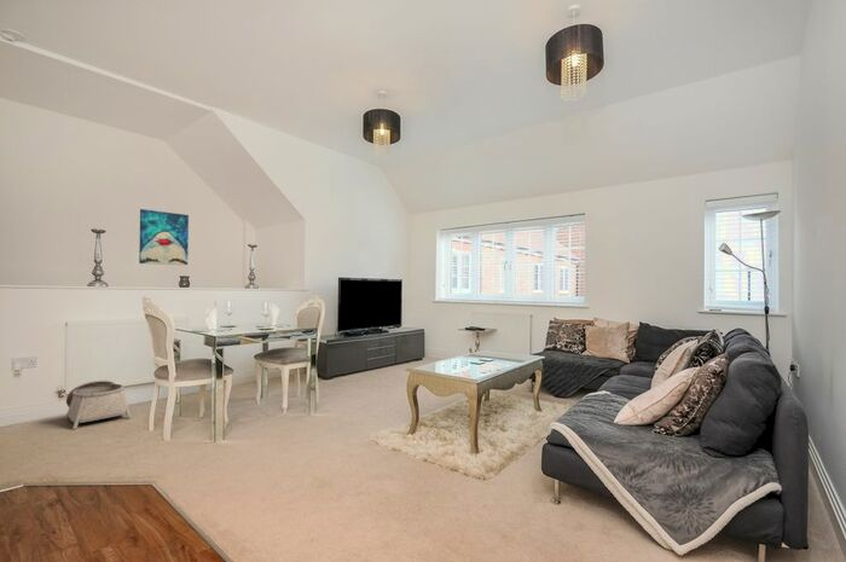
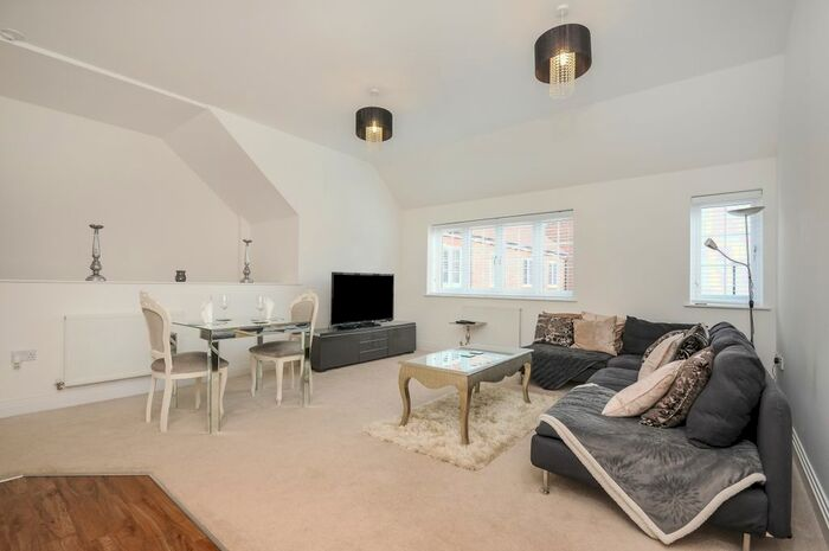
- wall art [138,208,190,266]
- basket [64,380,133,430]
